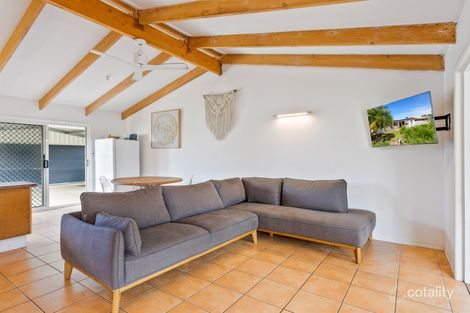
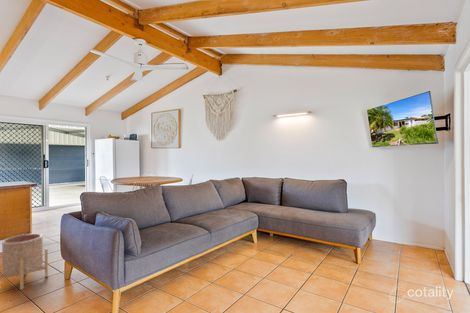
+ planter [0,233,49,291]
